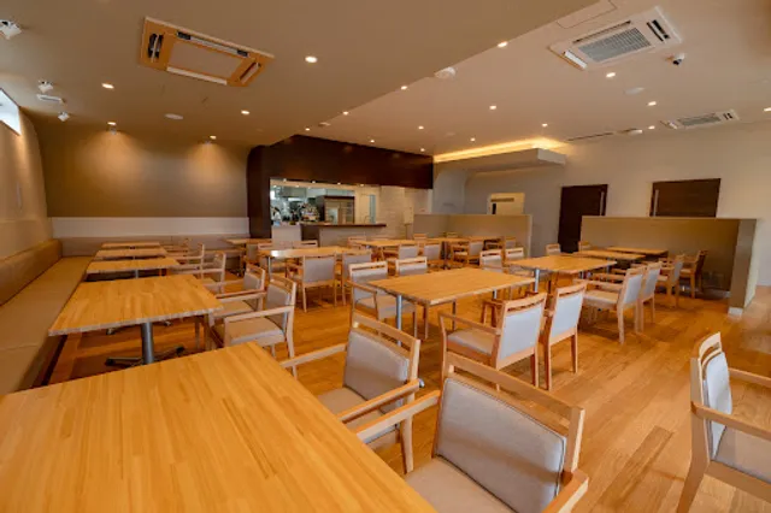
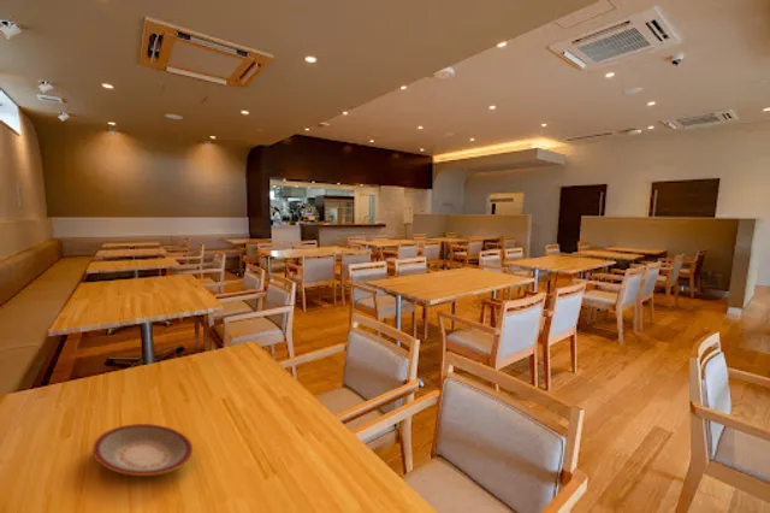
+ plate [91,423,194,477]
